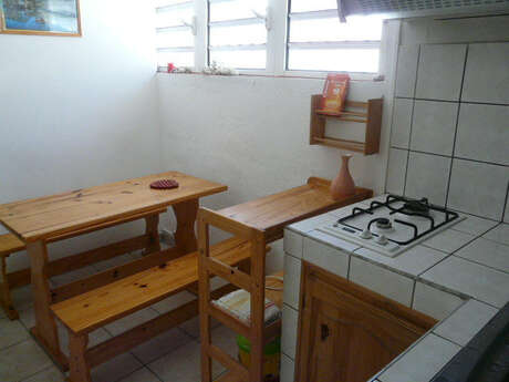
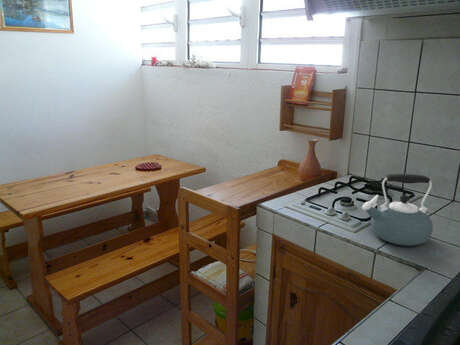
+ kettle [361,173,434,247]
